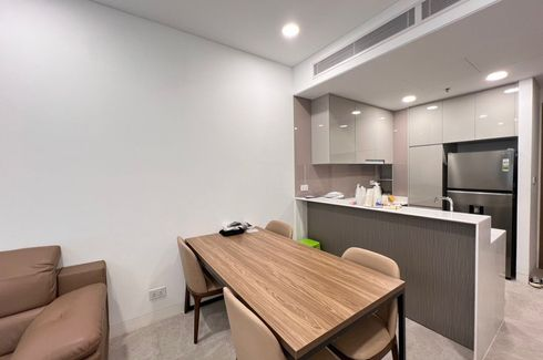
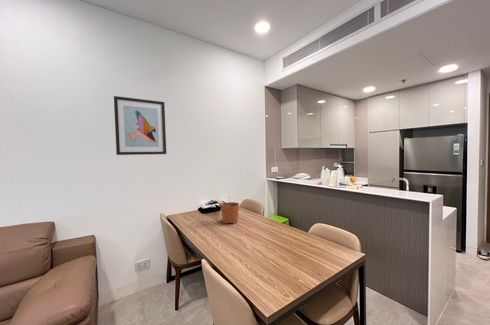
+ wall art [113,95,167,156]
+ plant pot [220,195,240,224]
